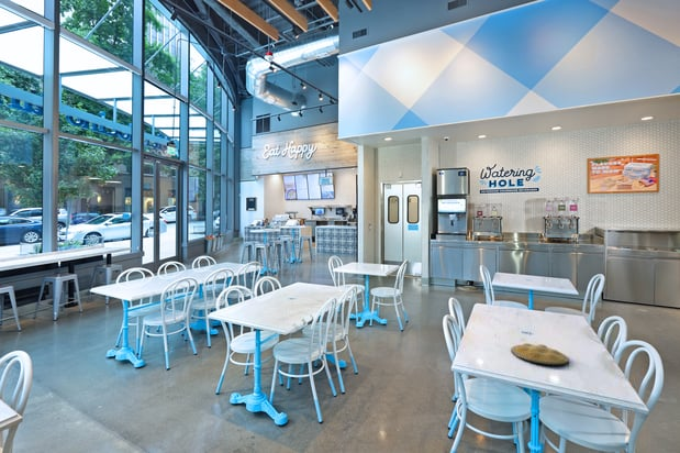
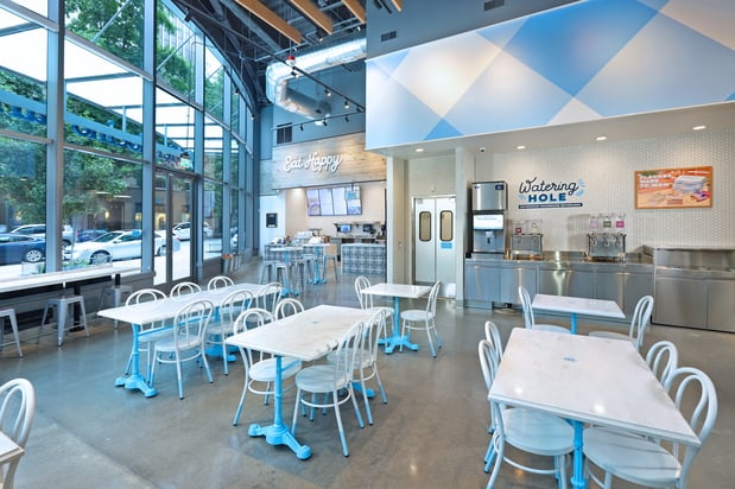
- plate [510,342,570,366]
